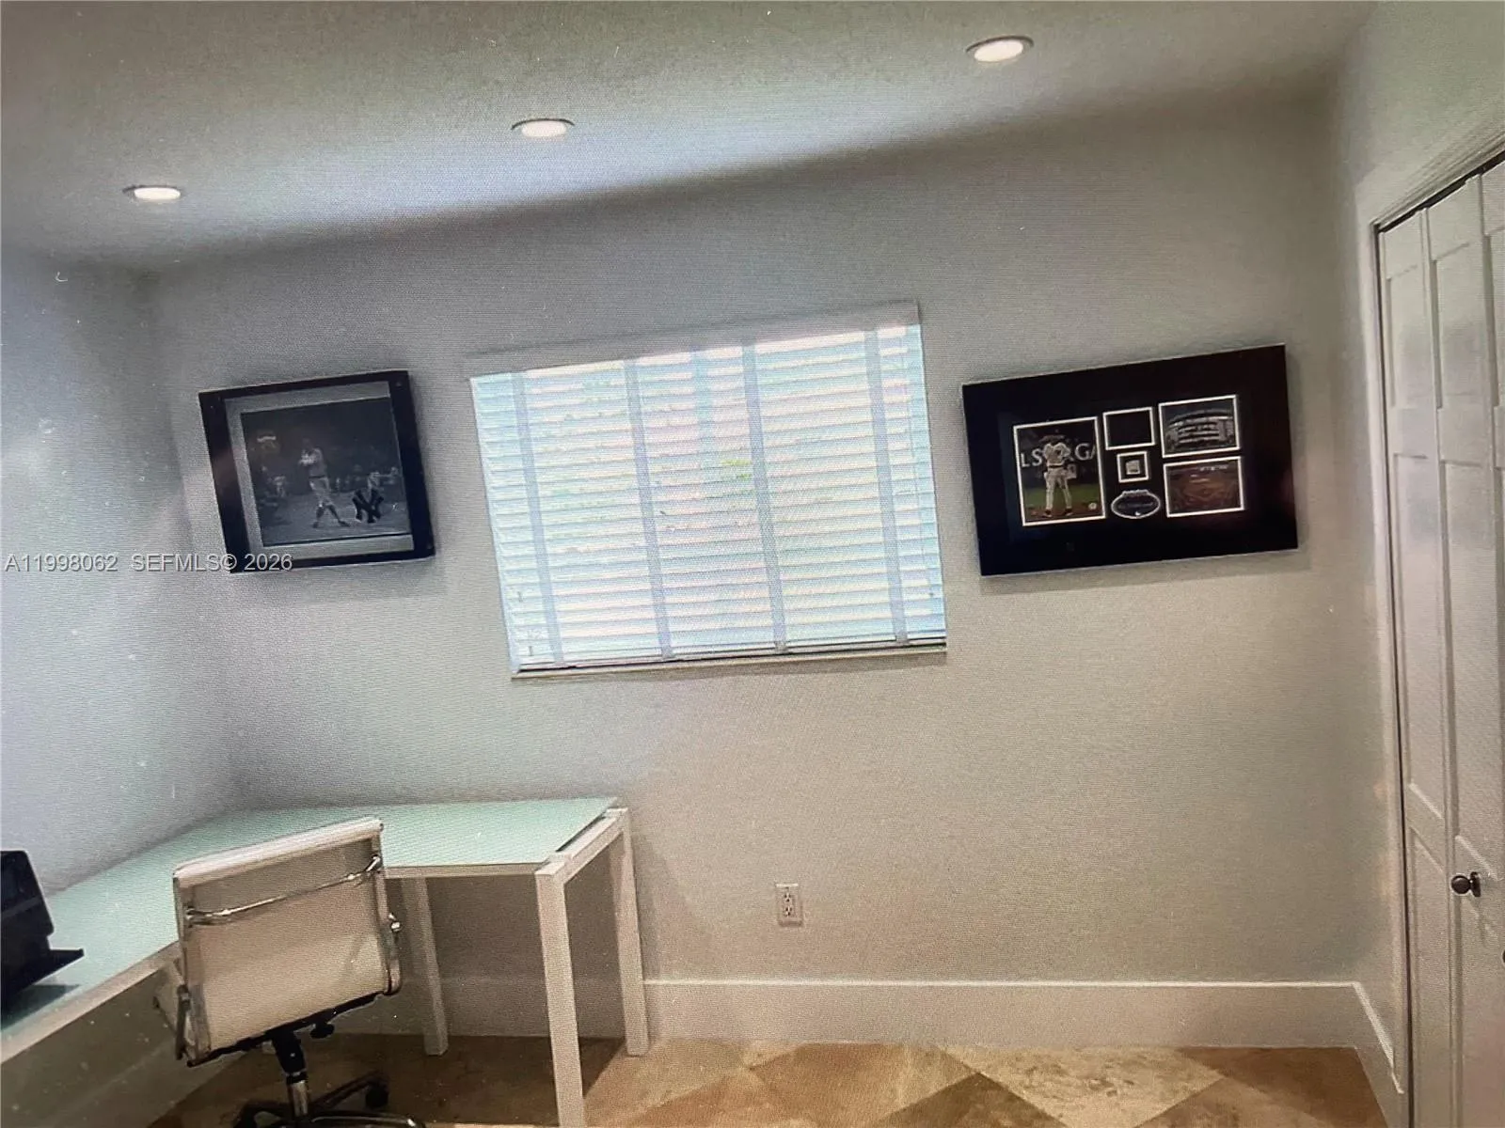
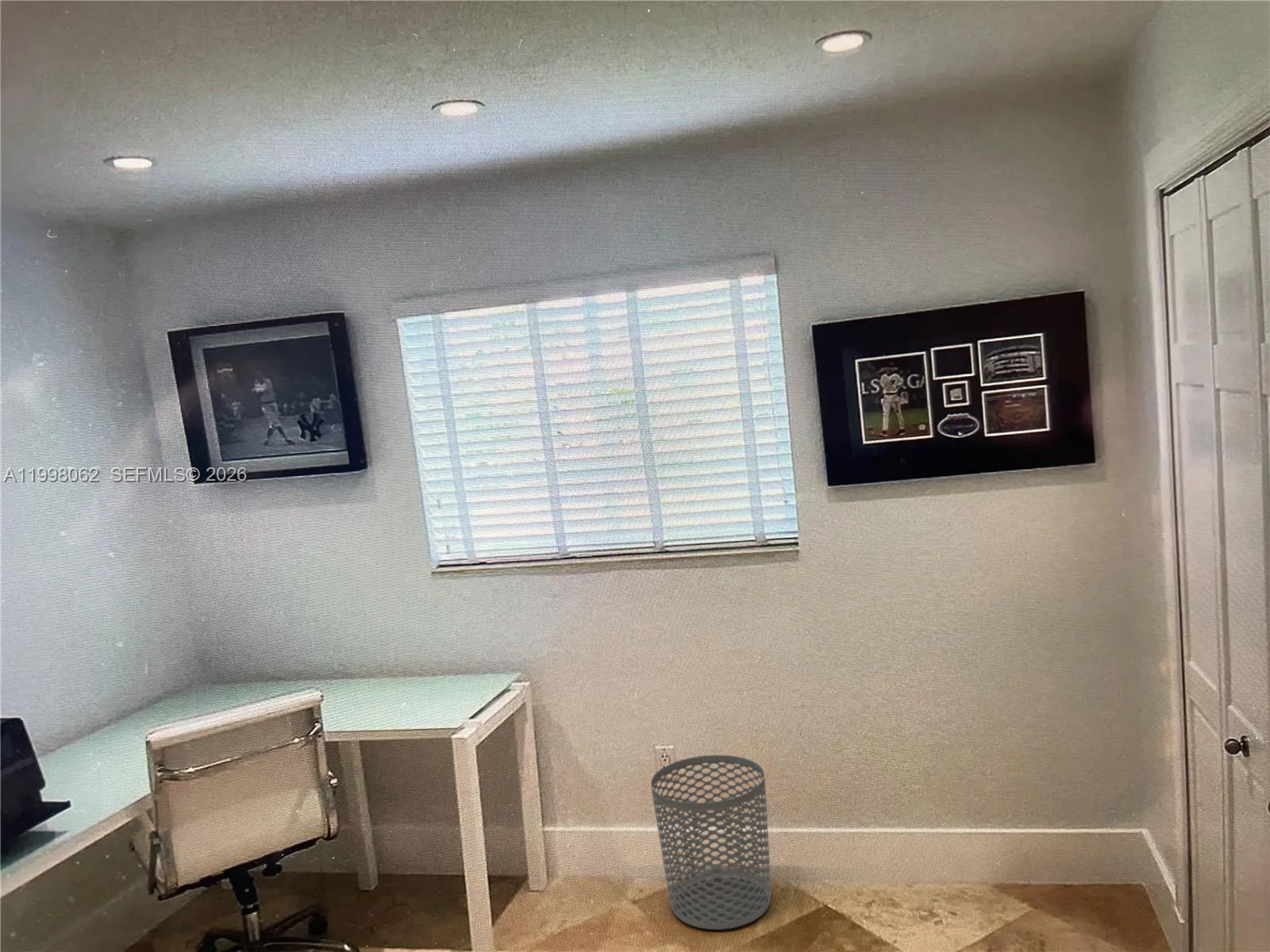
+ waste bin [650,754,772,931]
